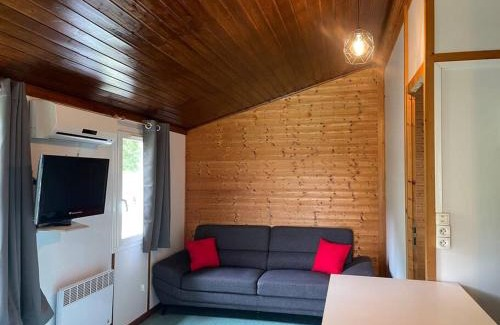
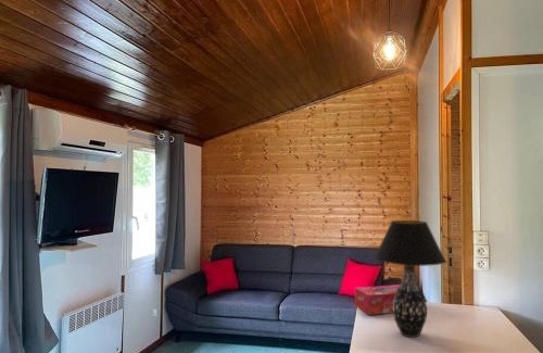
+ tissue box [354,283,401,316]
+ table lamp [374,219,447,338]
